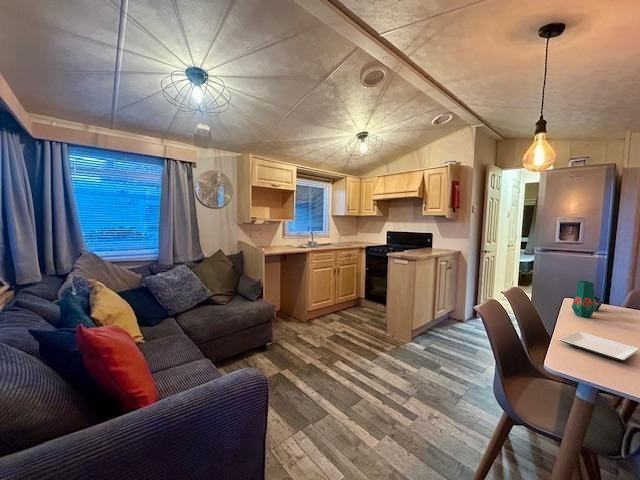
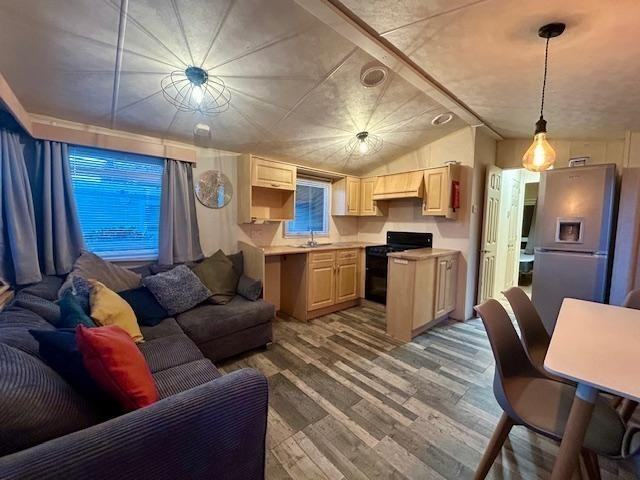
- vase [571,280,603,318]
- plate [558,331,640,362]
